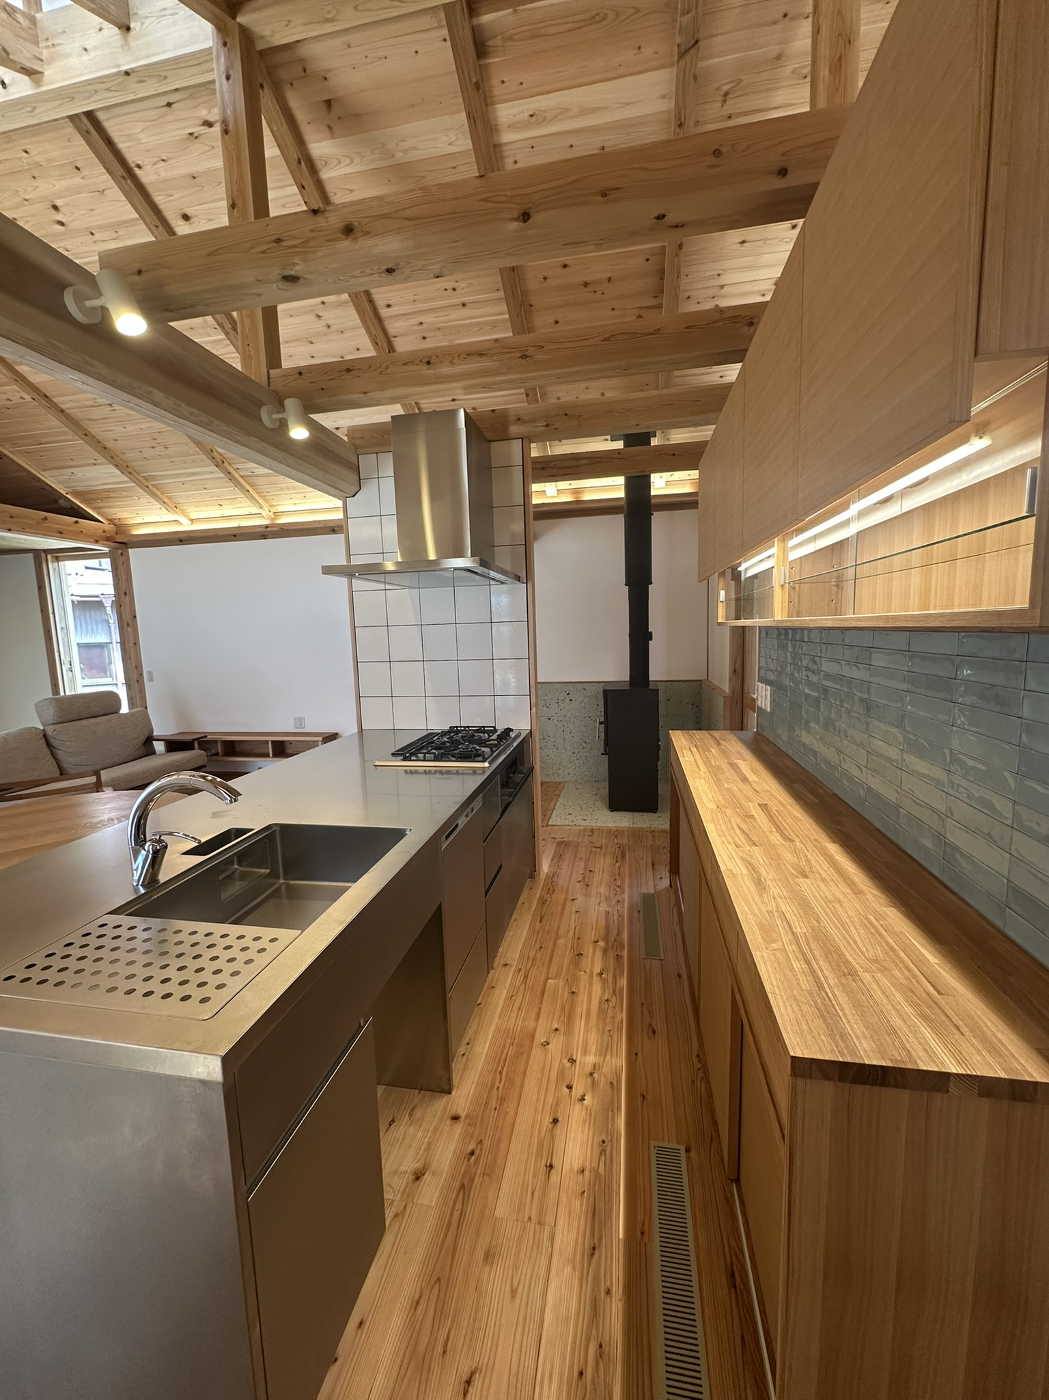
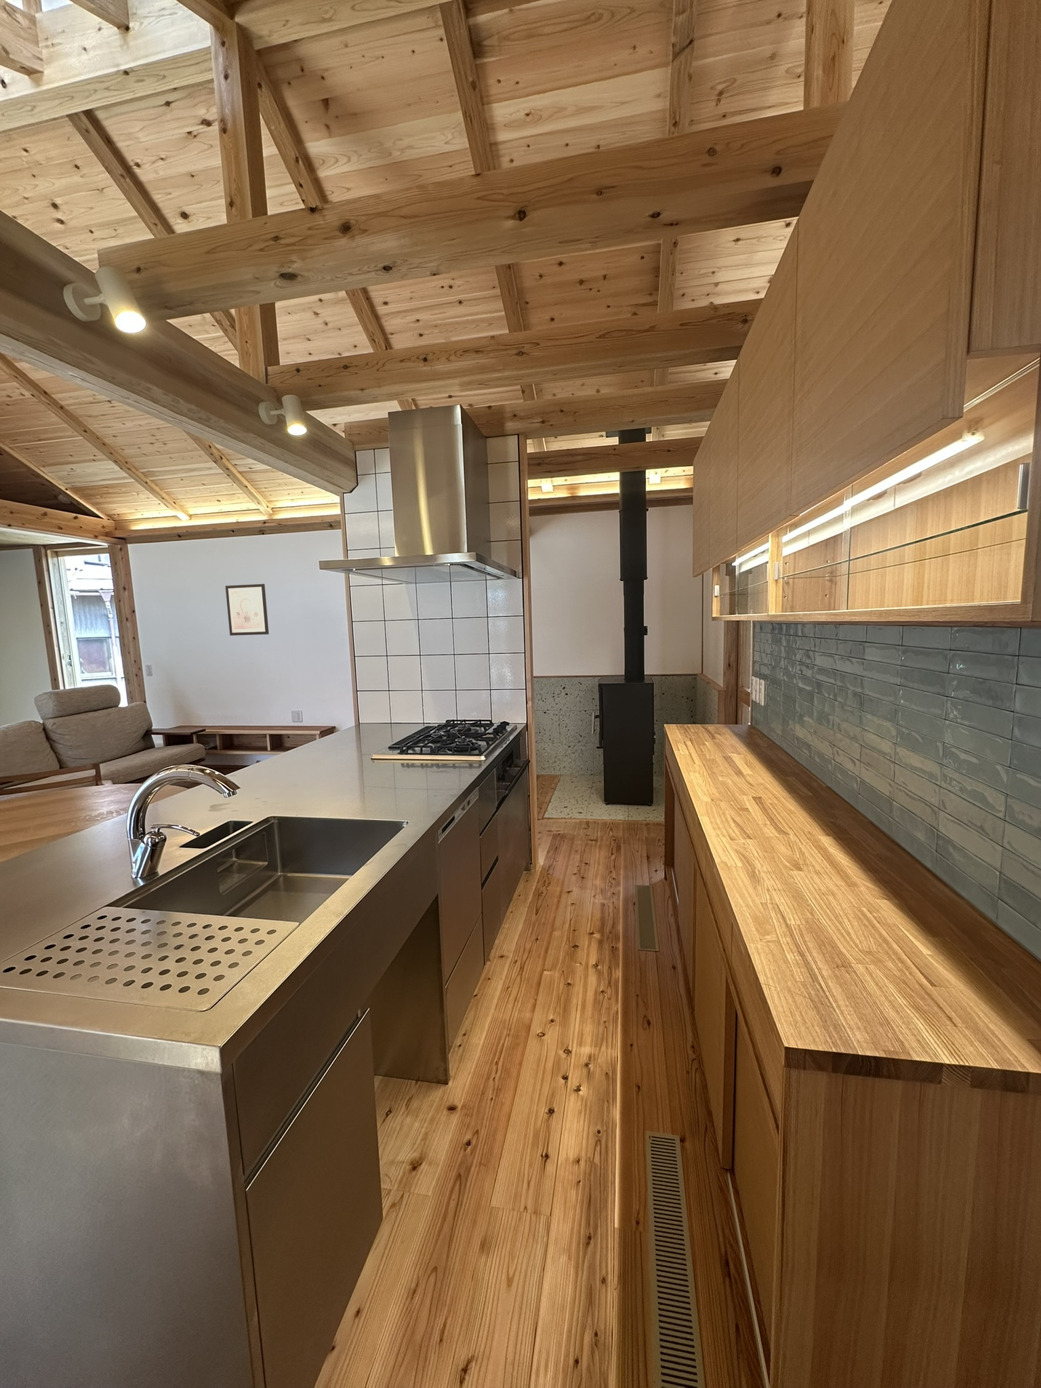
+ wall art [225,583,270,636]
